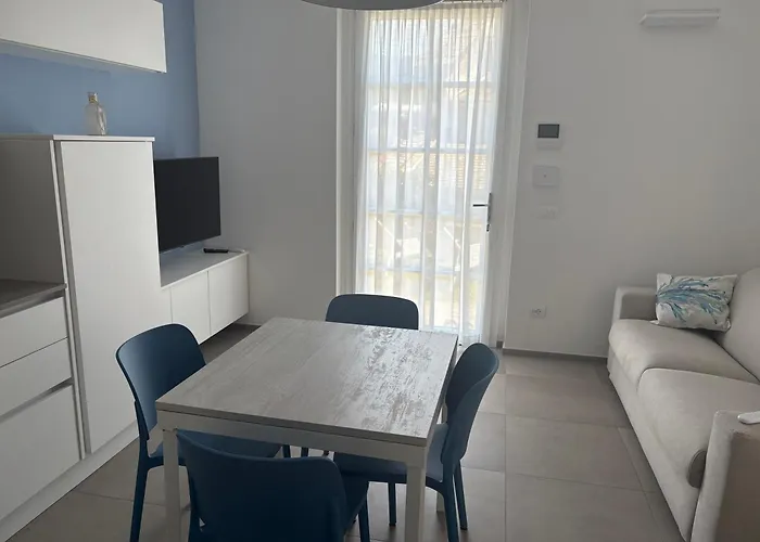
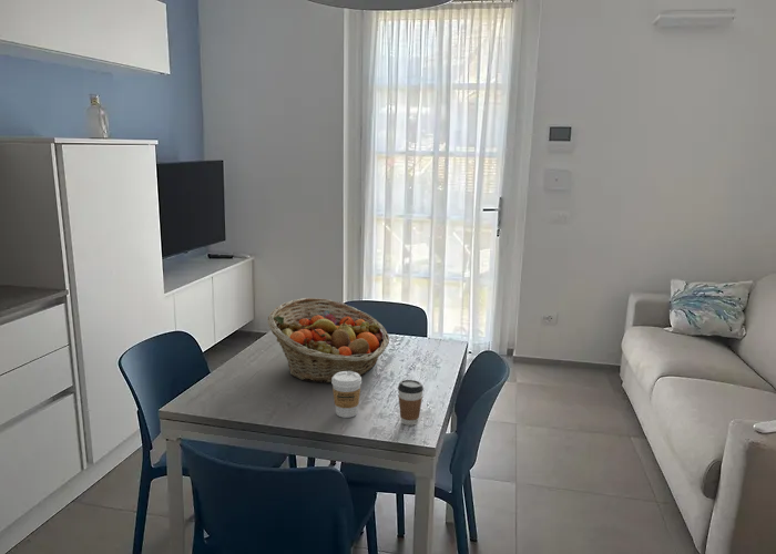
+ coffee cup [397,379,425,427]
+ fruit basket [266,297,390,384]
+ coffee cup [331,371,363,419]
